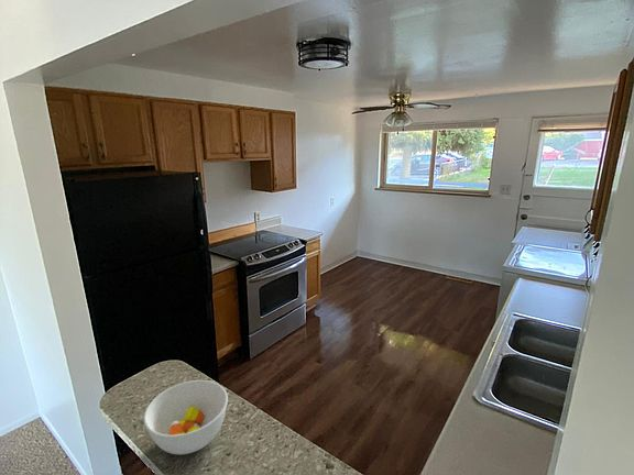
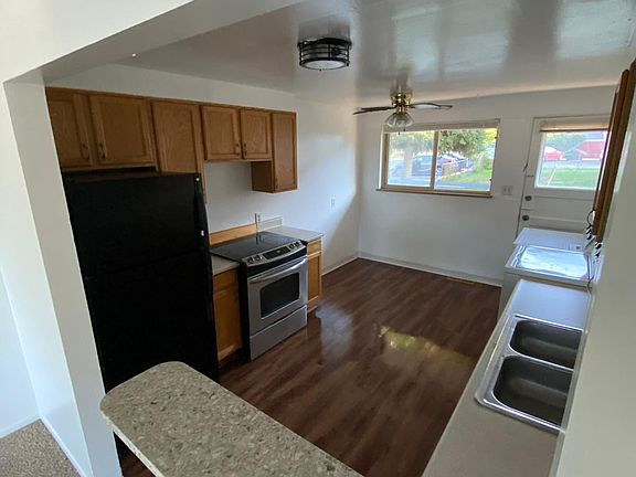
- soup bowl [143,379,229,455]
